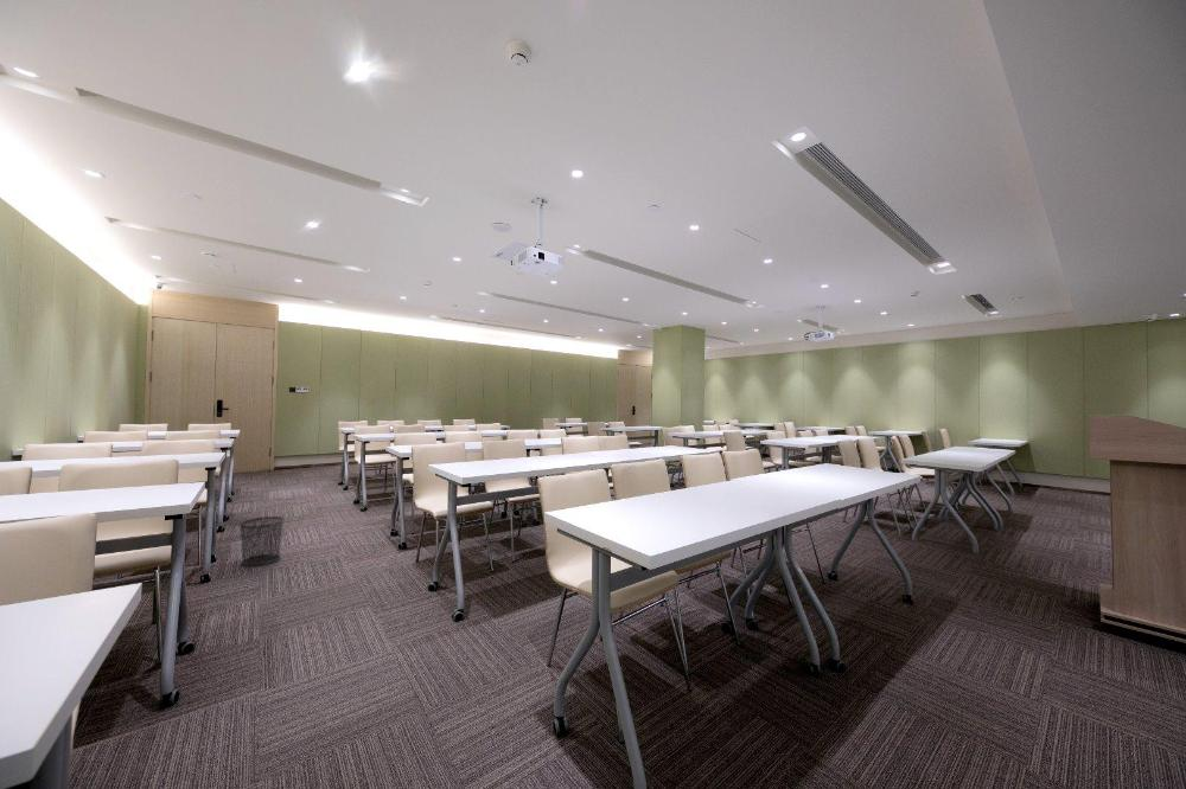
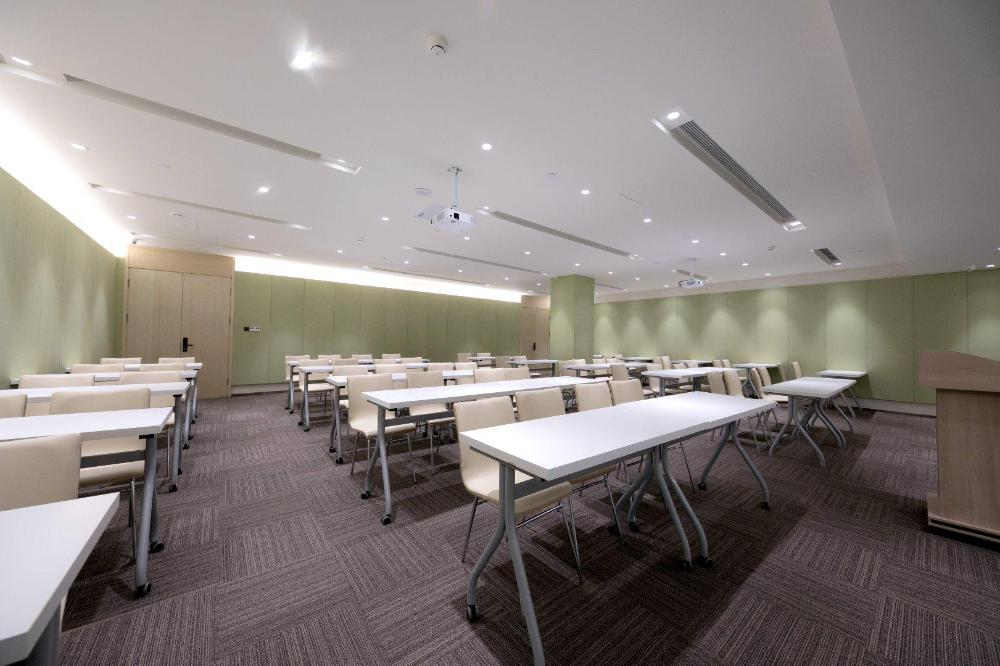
- waste bin [238,515,286,567]
